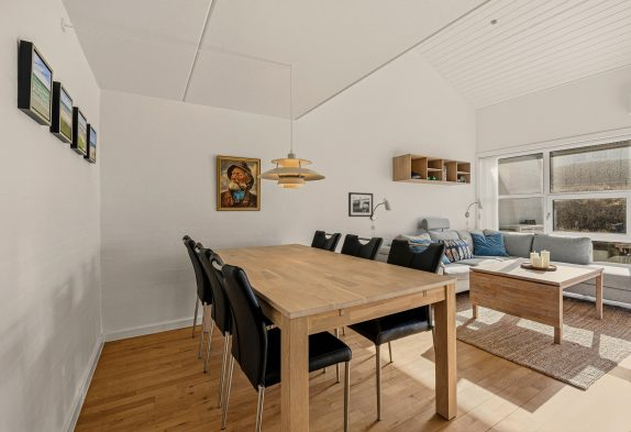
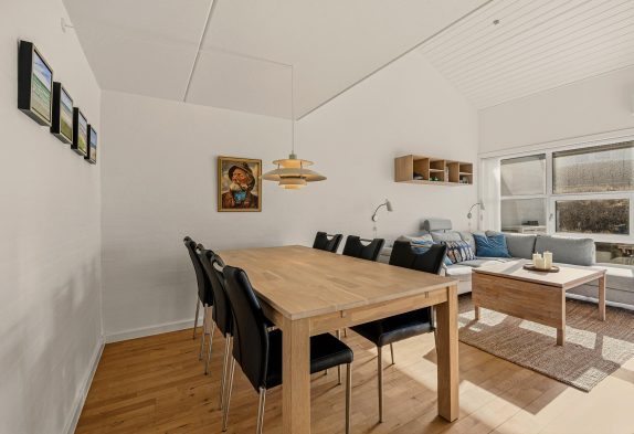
- picture frame [347,191,374,218]
